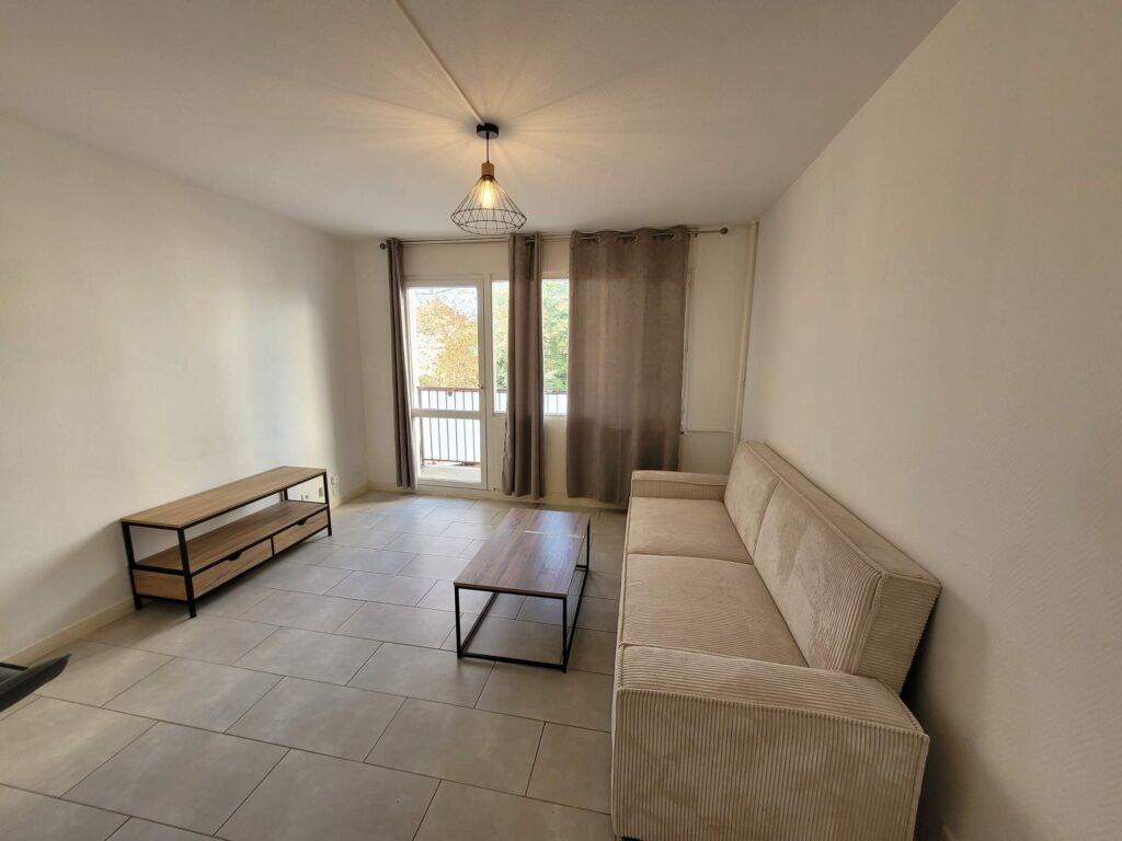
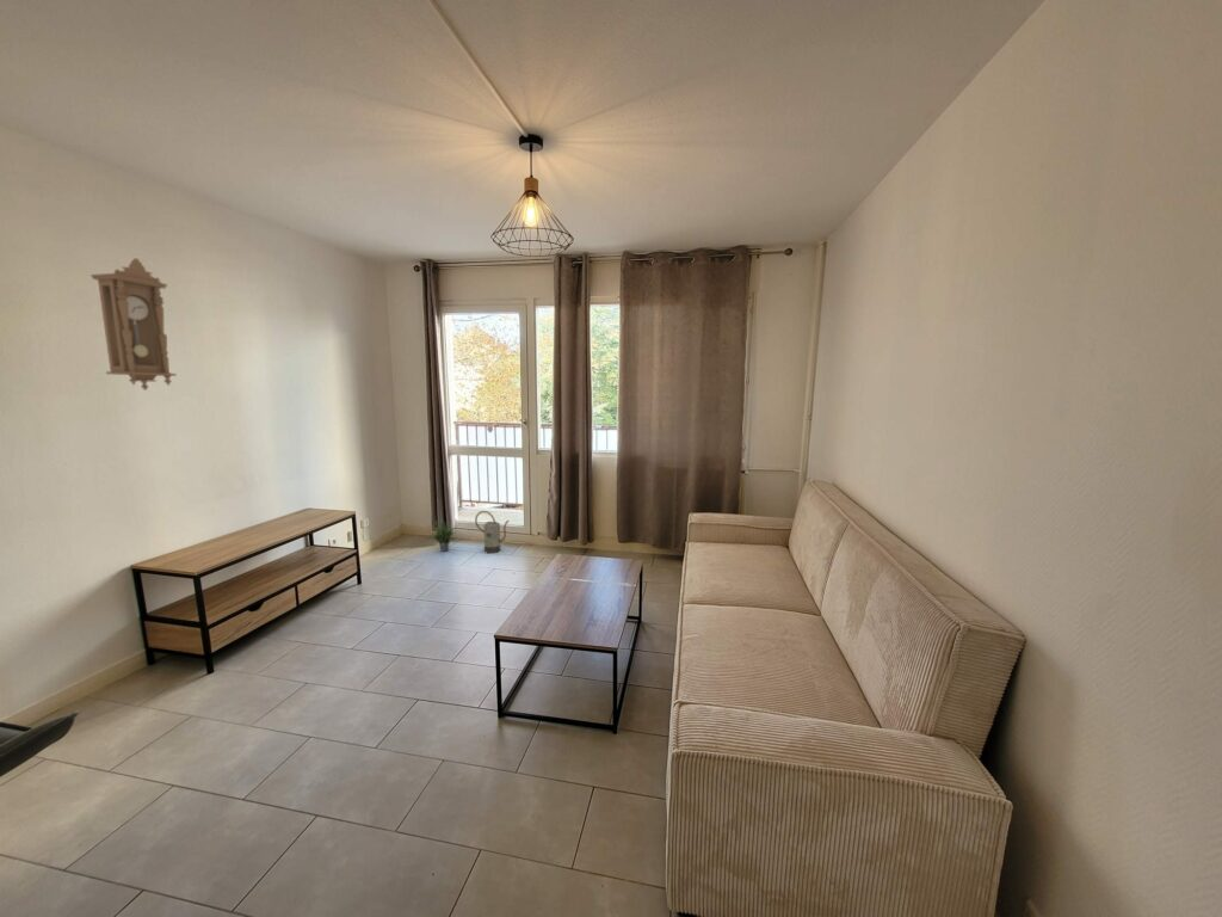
+ pendulum clock [90,257,178,392]
+ potted plant [425,518,461,553]
+ watering can [474,510,510,554]
